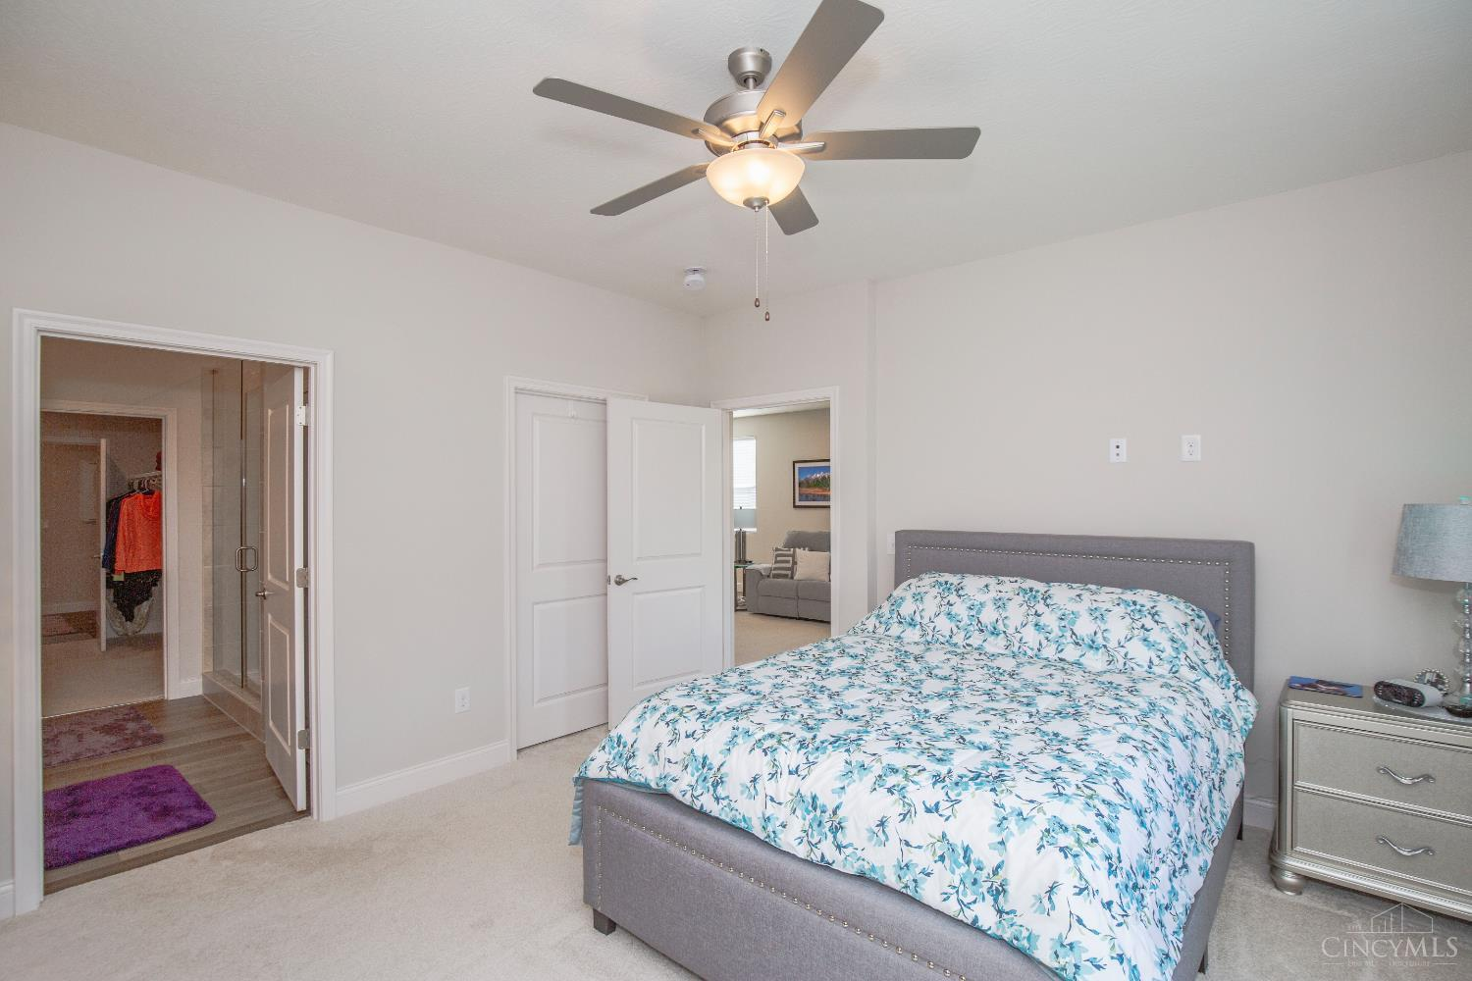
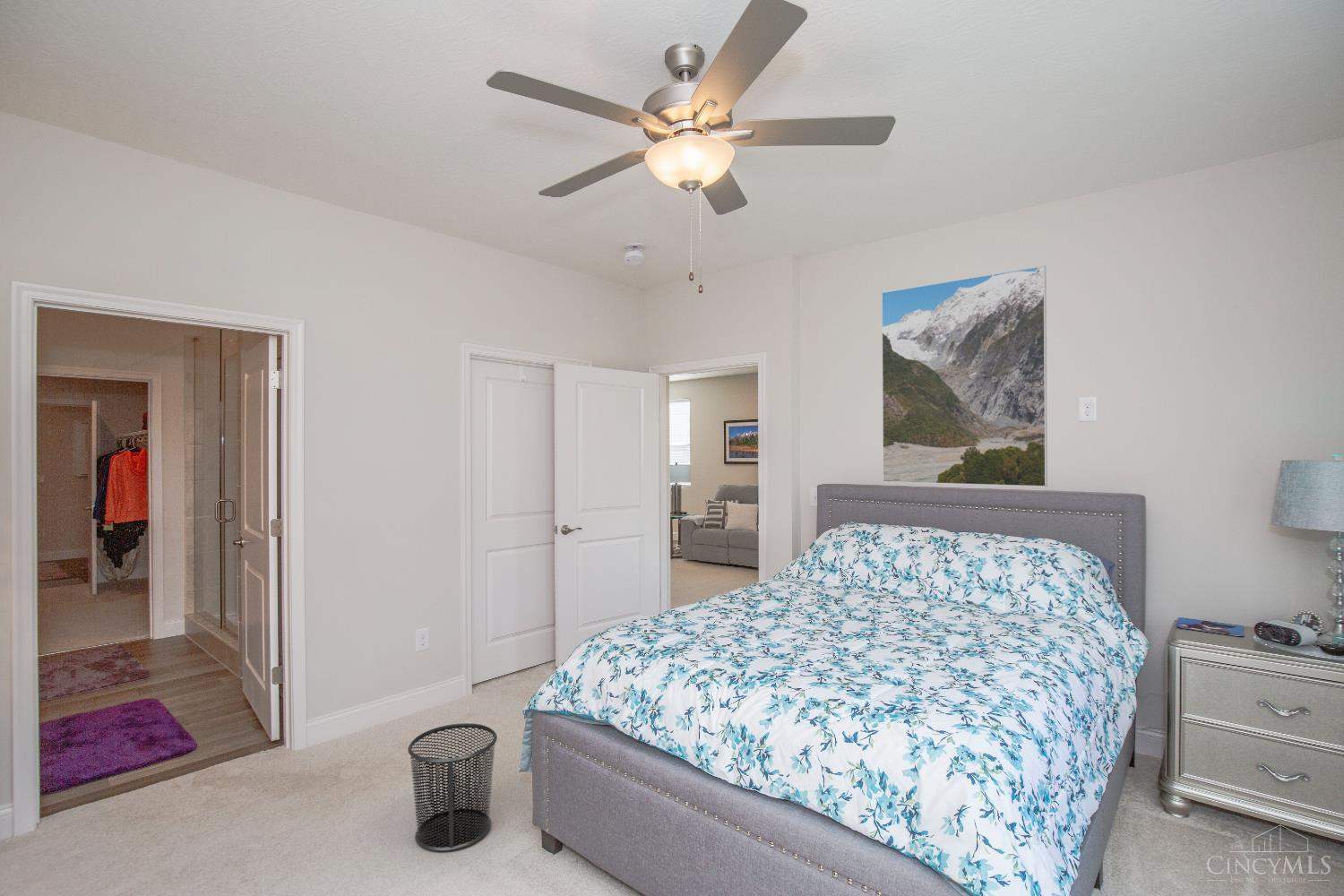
+ waste bin [407,722,498,852]
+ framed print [881,264,1048,487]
